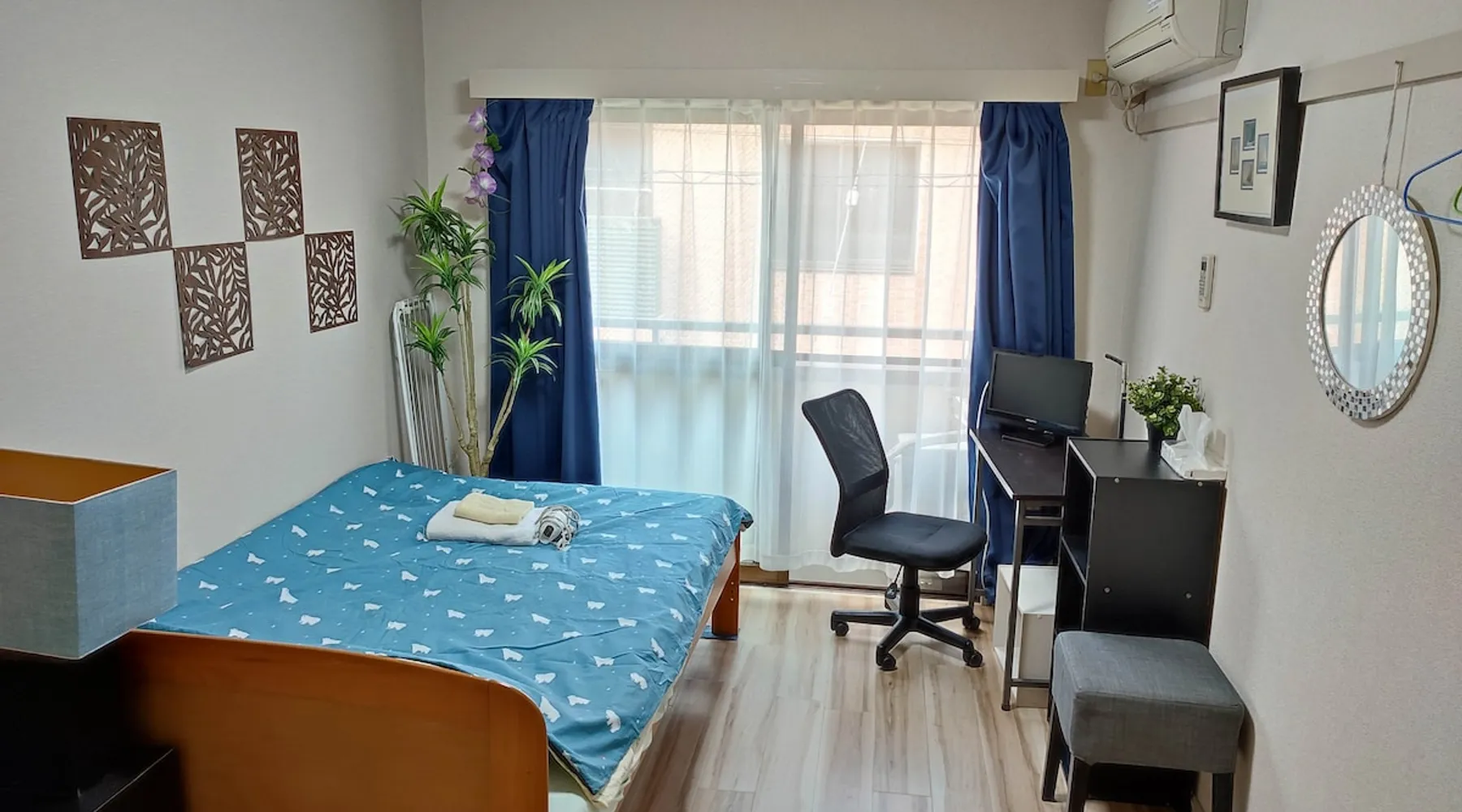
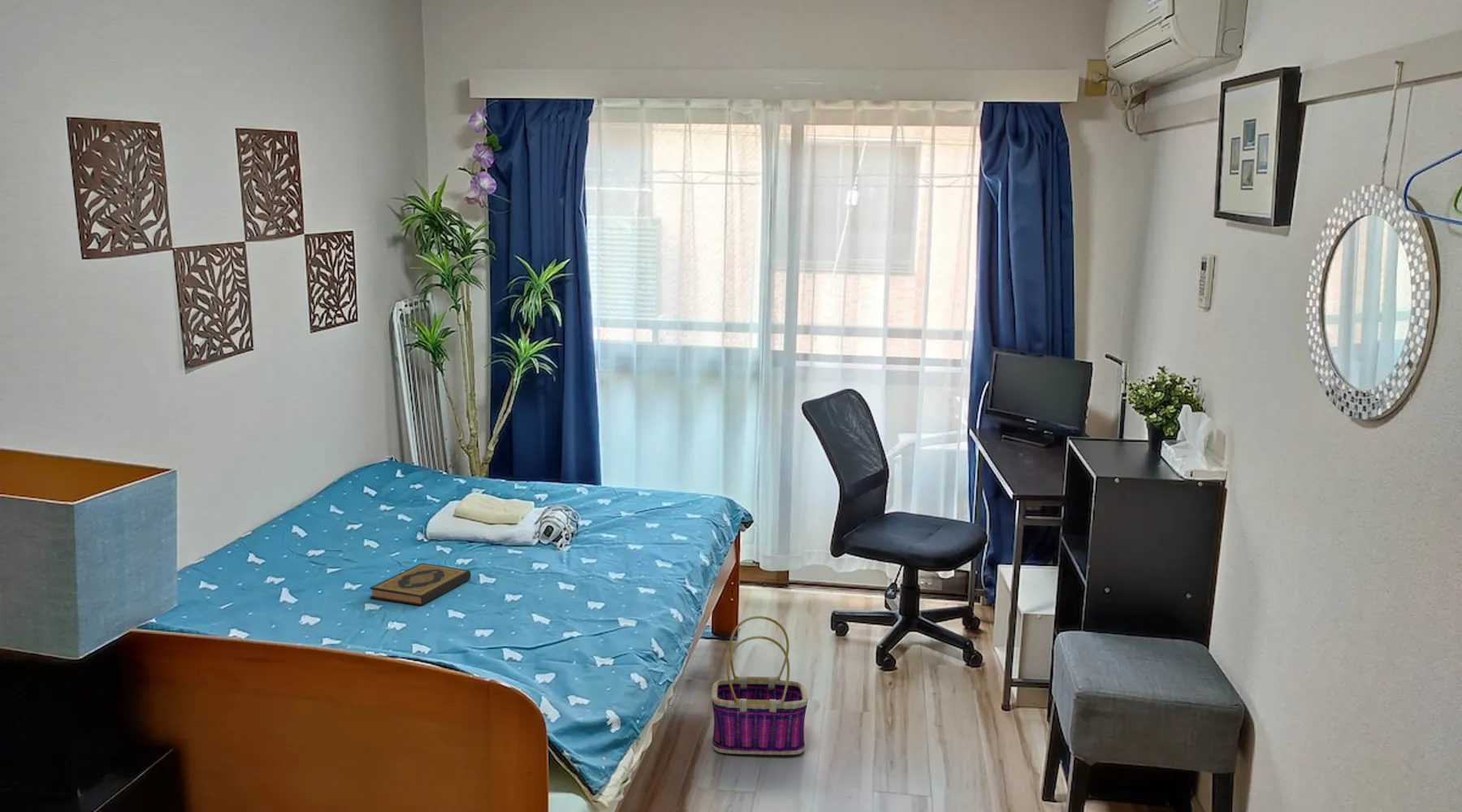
+ basket [711,615,809,756]
+ hardback book [369,563,472,607]
